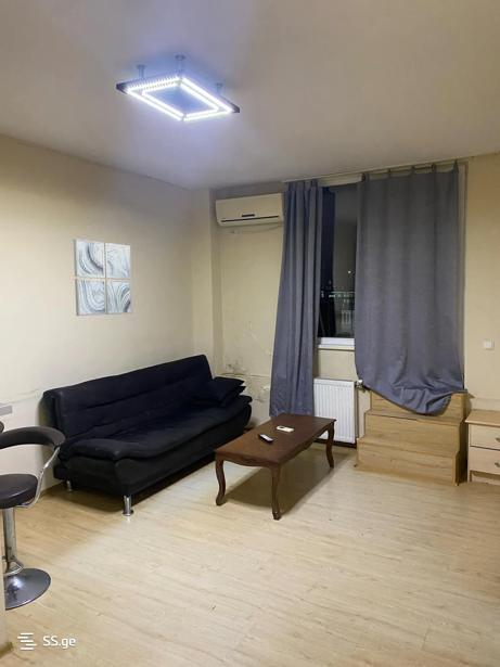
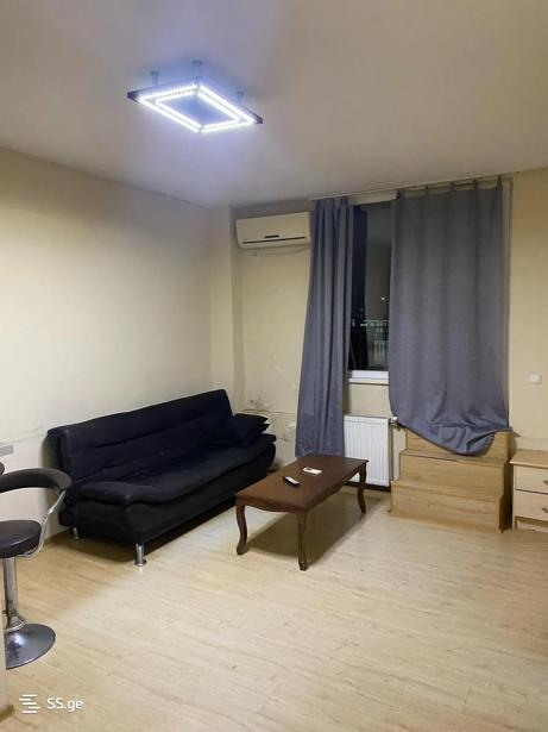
- wall art [73,238,133,317]
